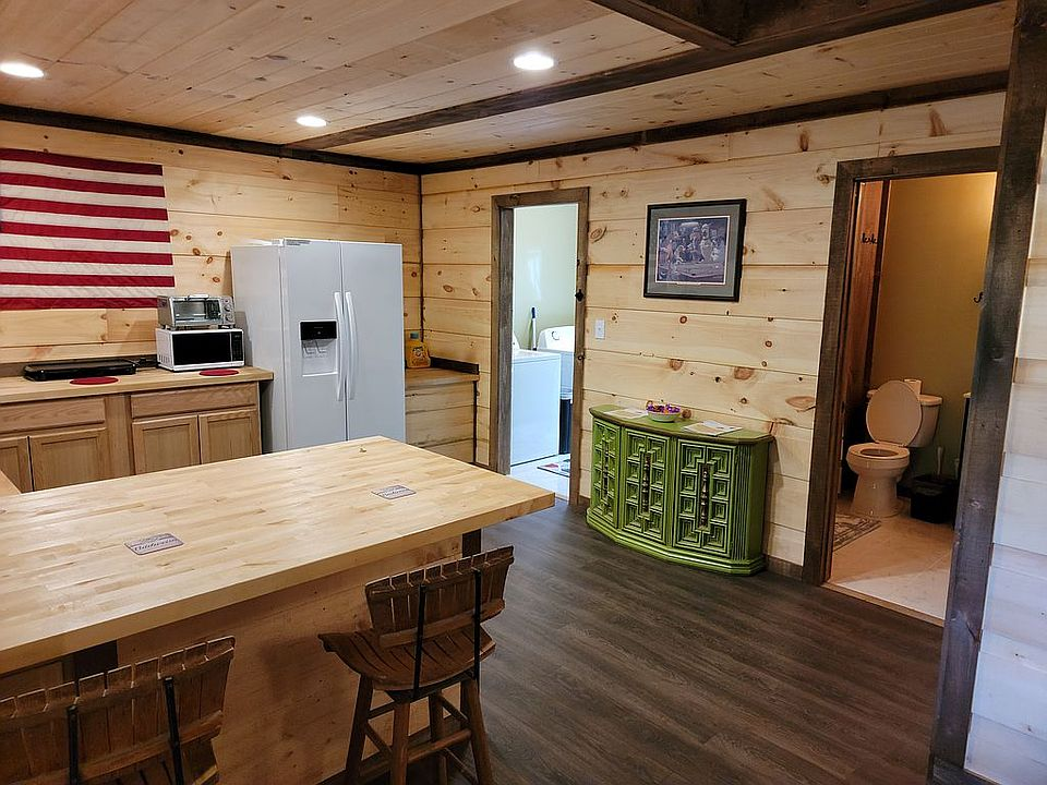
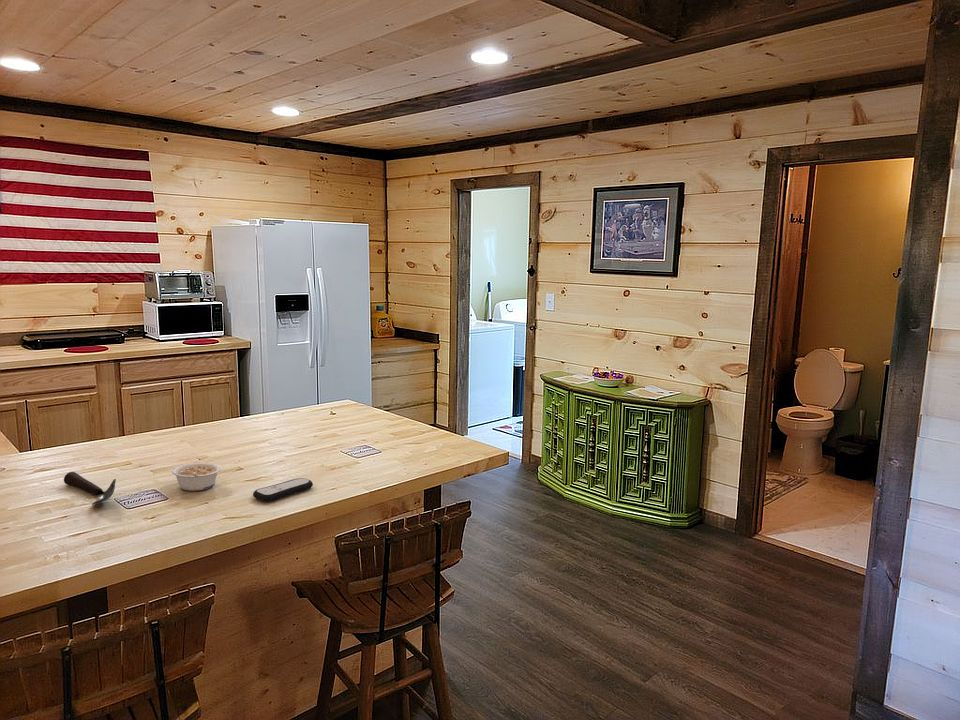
+ remote control [252,477,314,503]
+ spoon [63,471,117,506]
+ legume [171,461,222,492]
